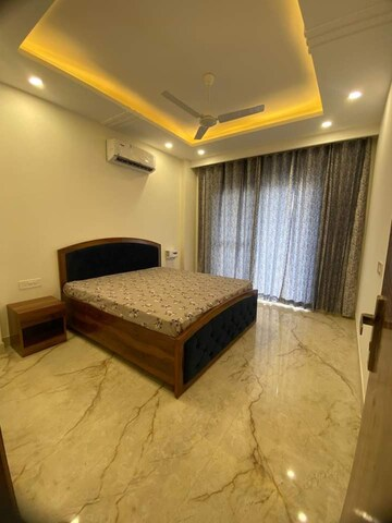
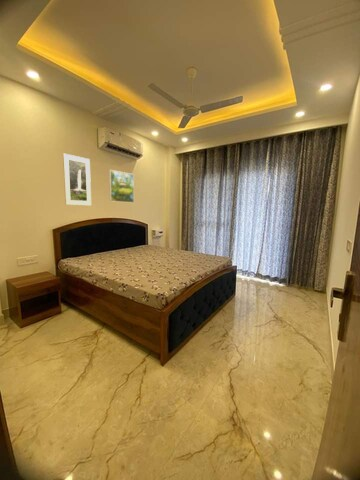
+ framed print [108,169,135,204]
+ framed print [62,152,92,206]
